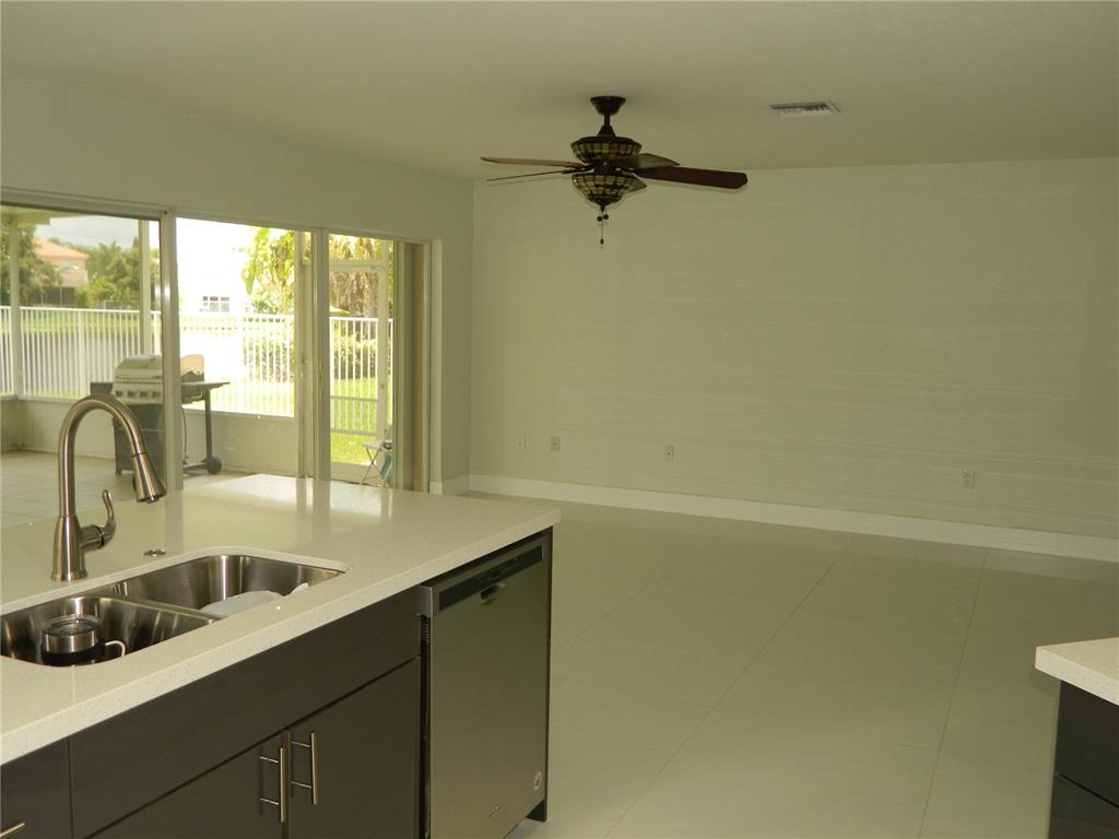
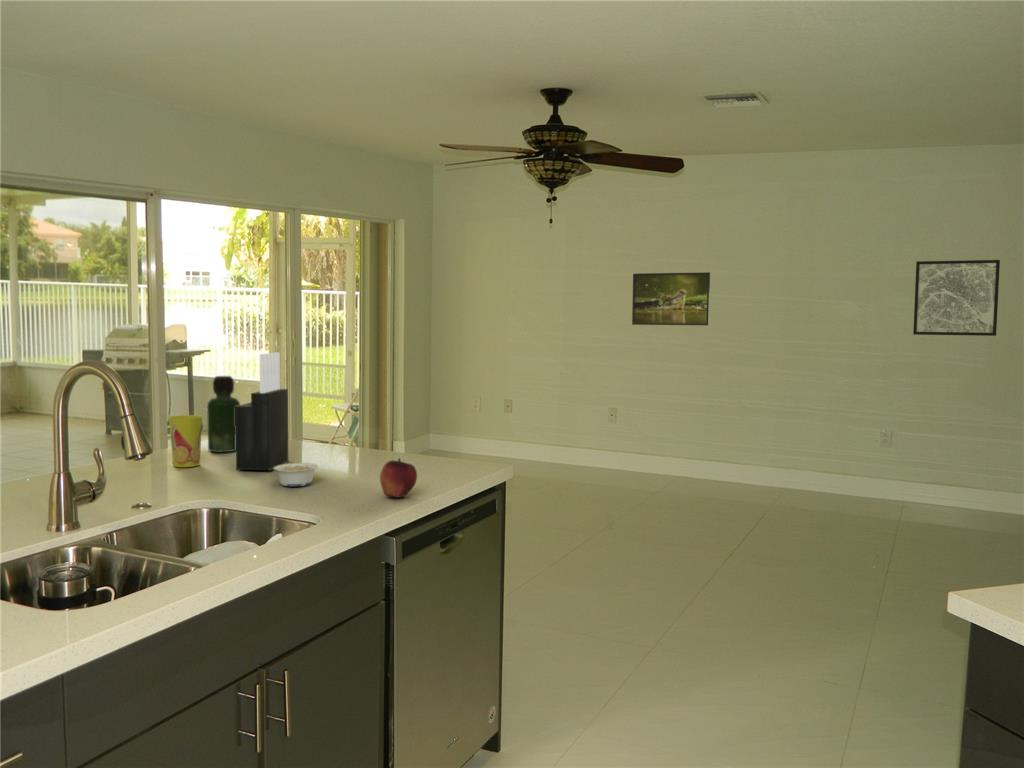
+ cup [168,414,203,468]
+ knife block [235,351,289,471]
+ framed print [631,271,711,327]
+ wall art [912,259,1001,337]
+ bottle [206,375,241,453]
+ legume [268,462,319,487]
+ fruit [379,457,418,499]
